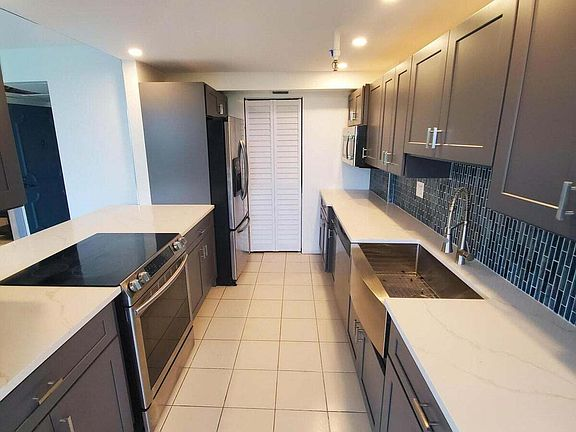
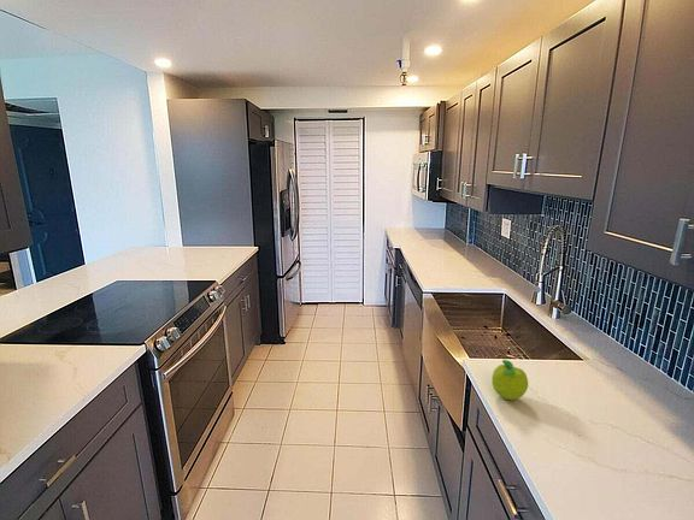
+ fruit [490,359,529,401]
